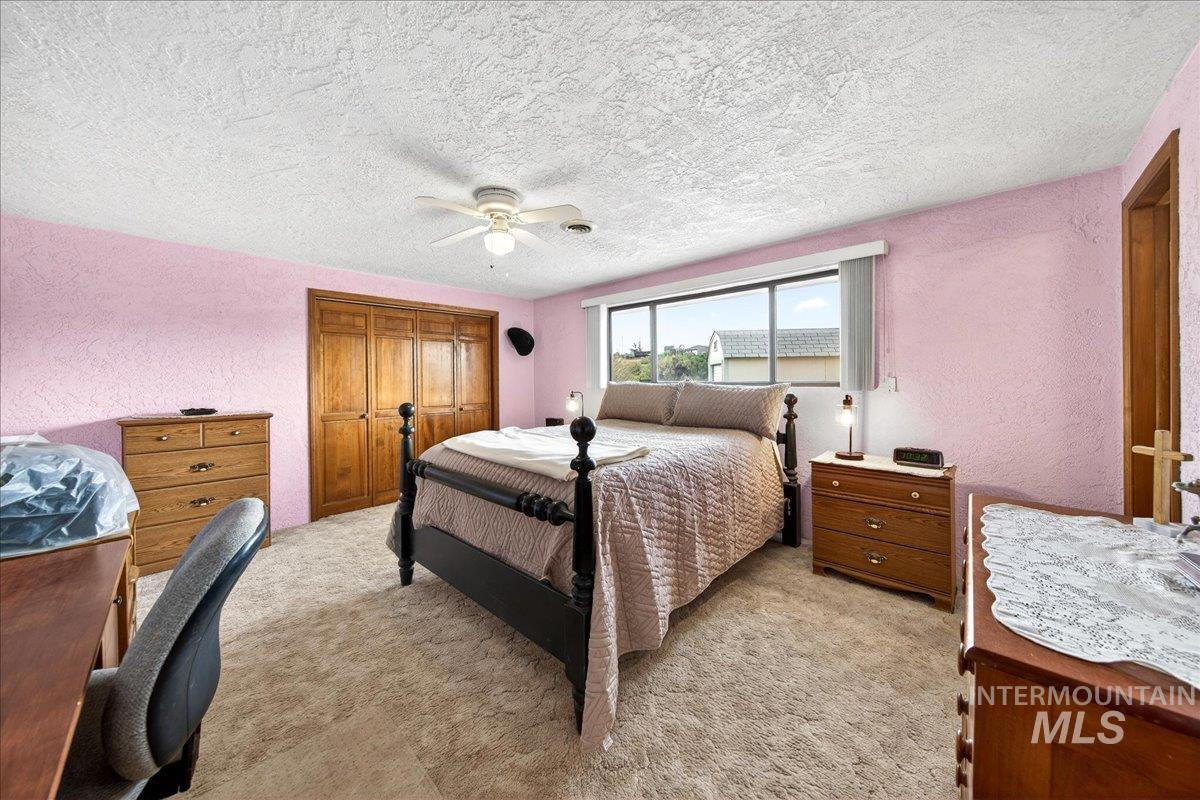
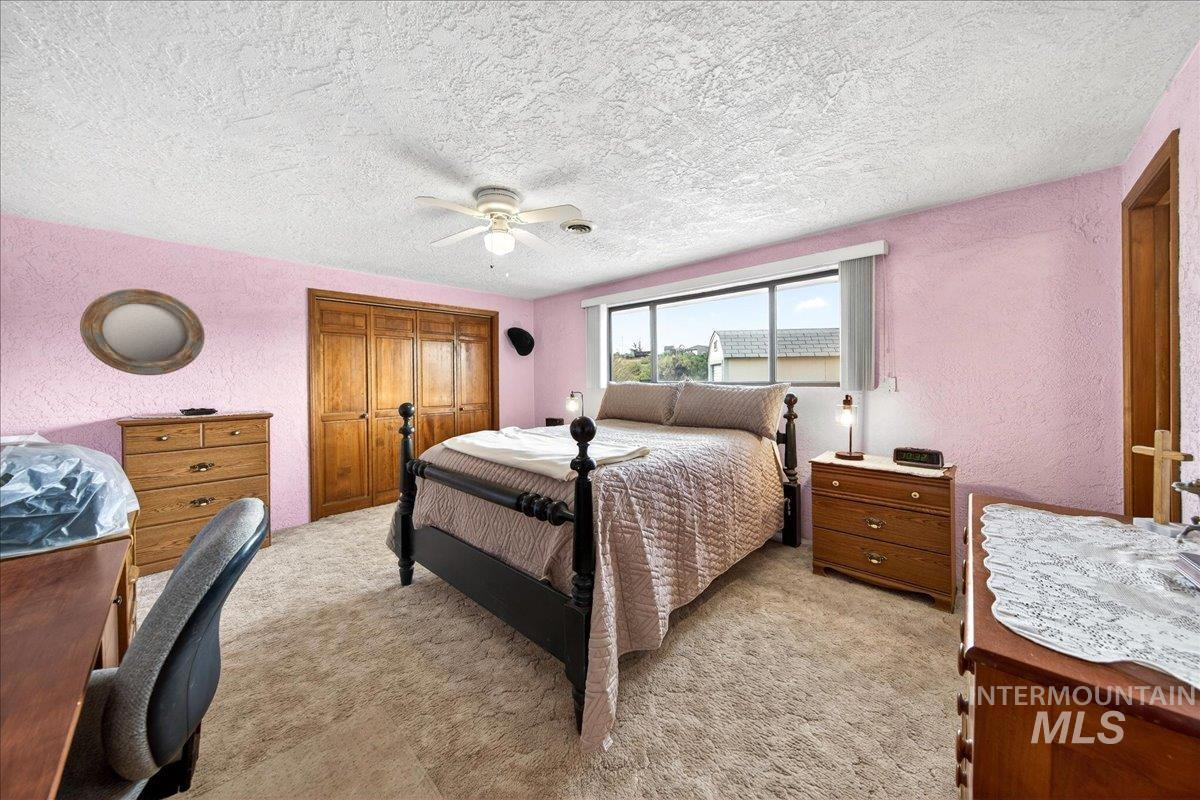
+ home mirror [79,288,206,376]
